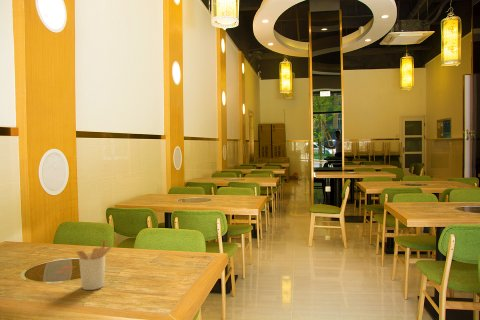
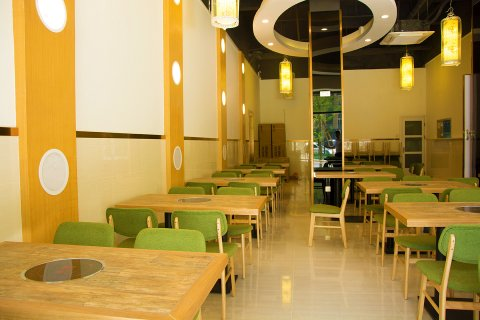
- utensil holder [75,238,113,291]
